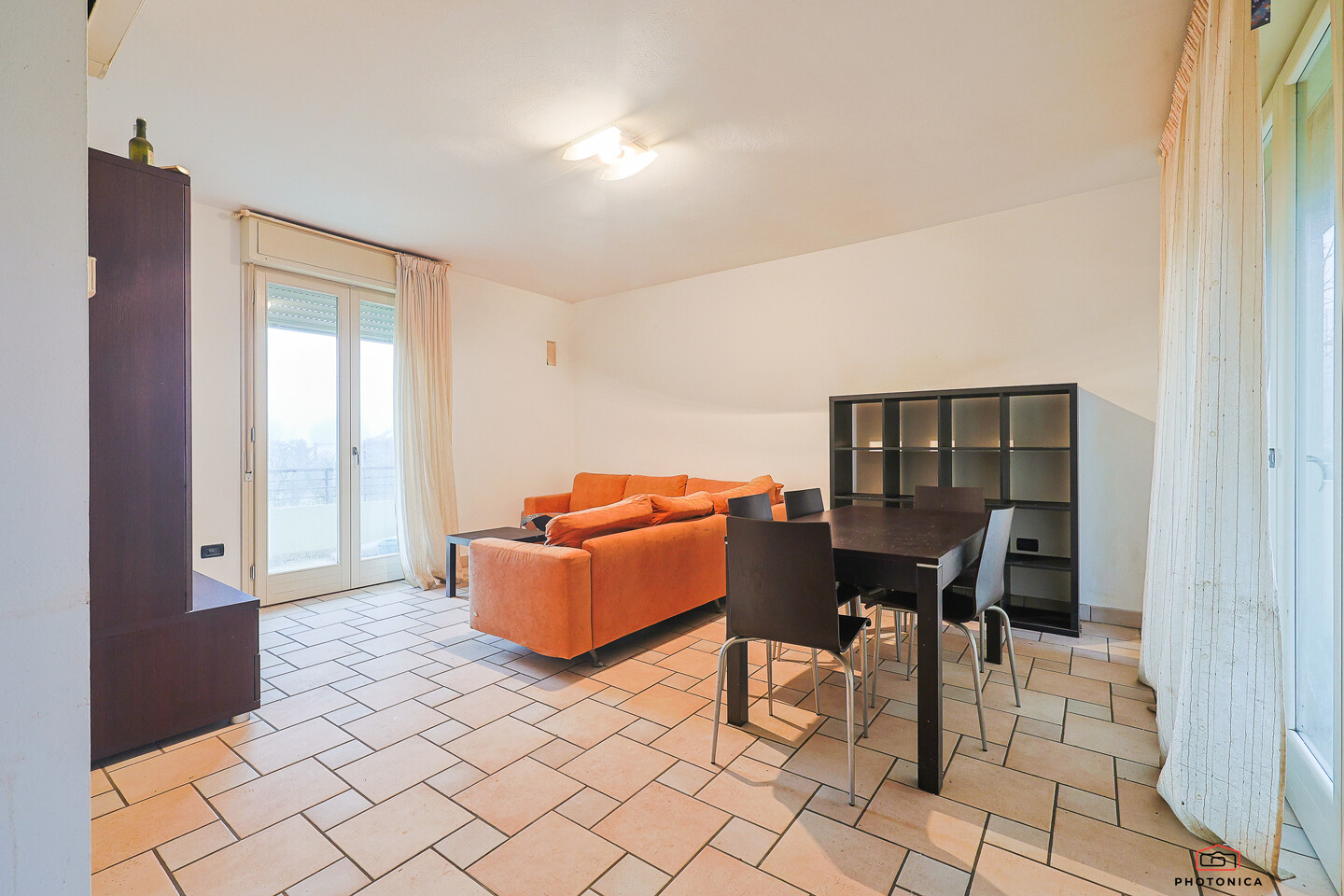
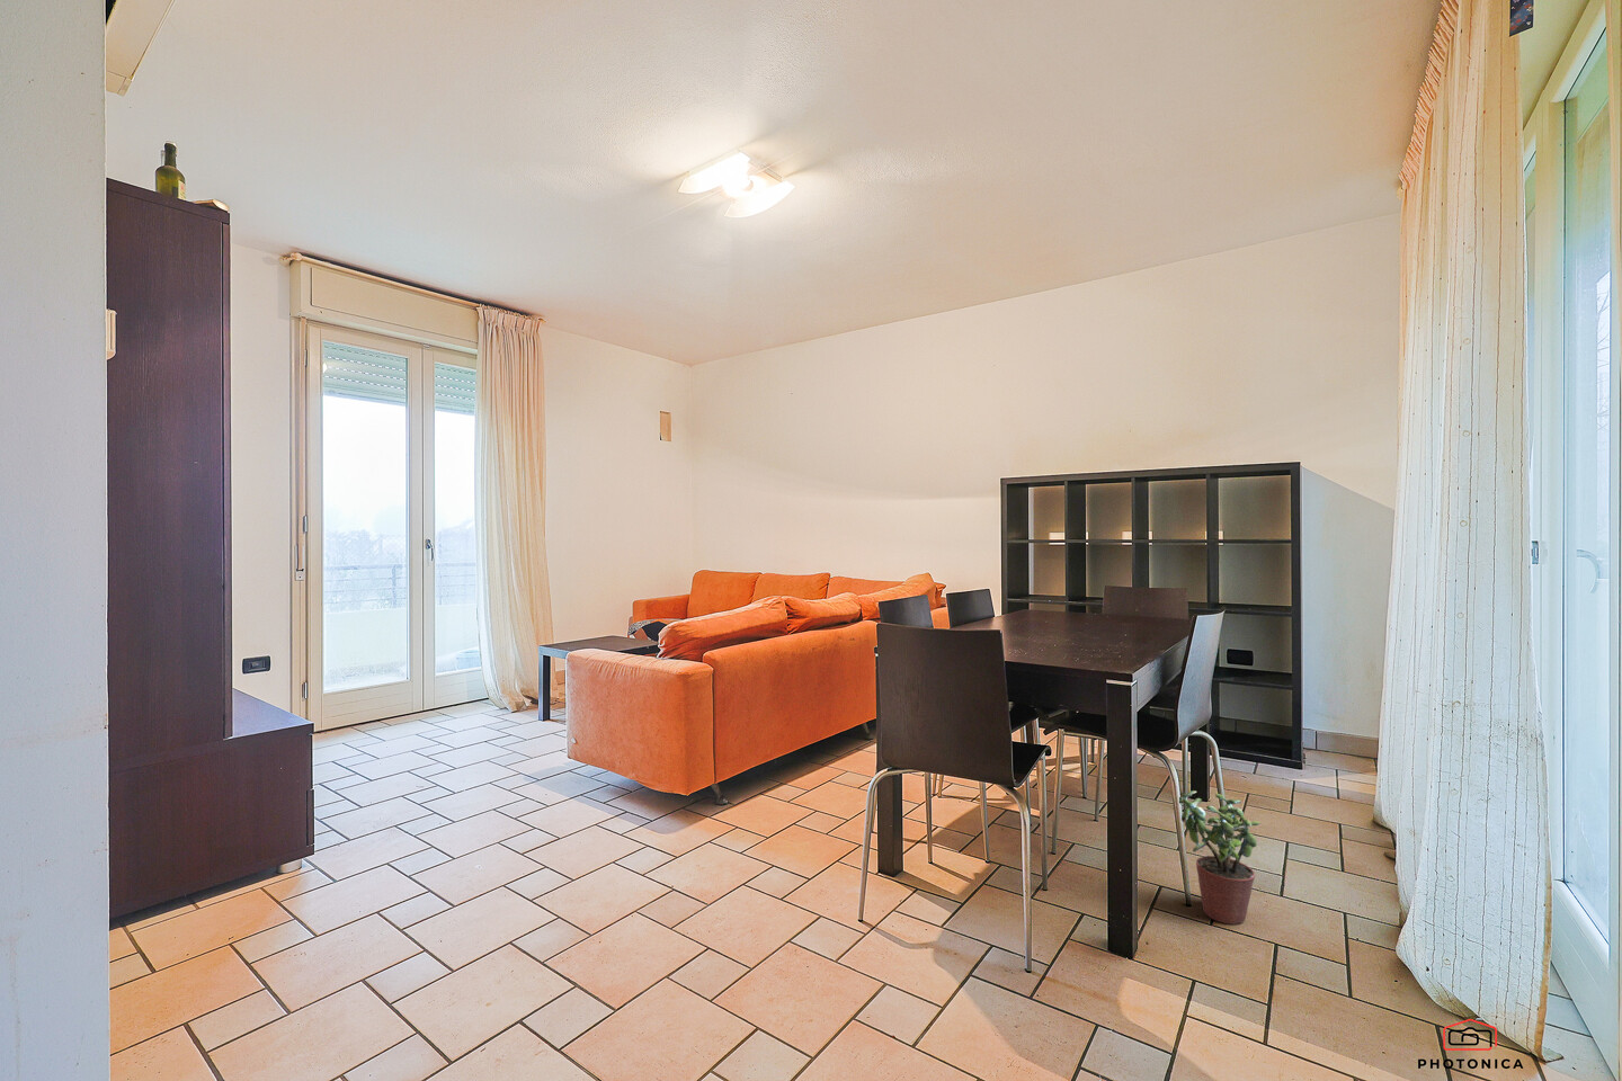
+ potted plant [1178,789,1260,925]
